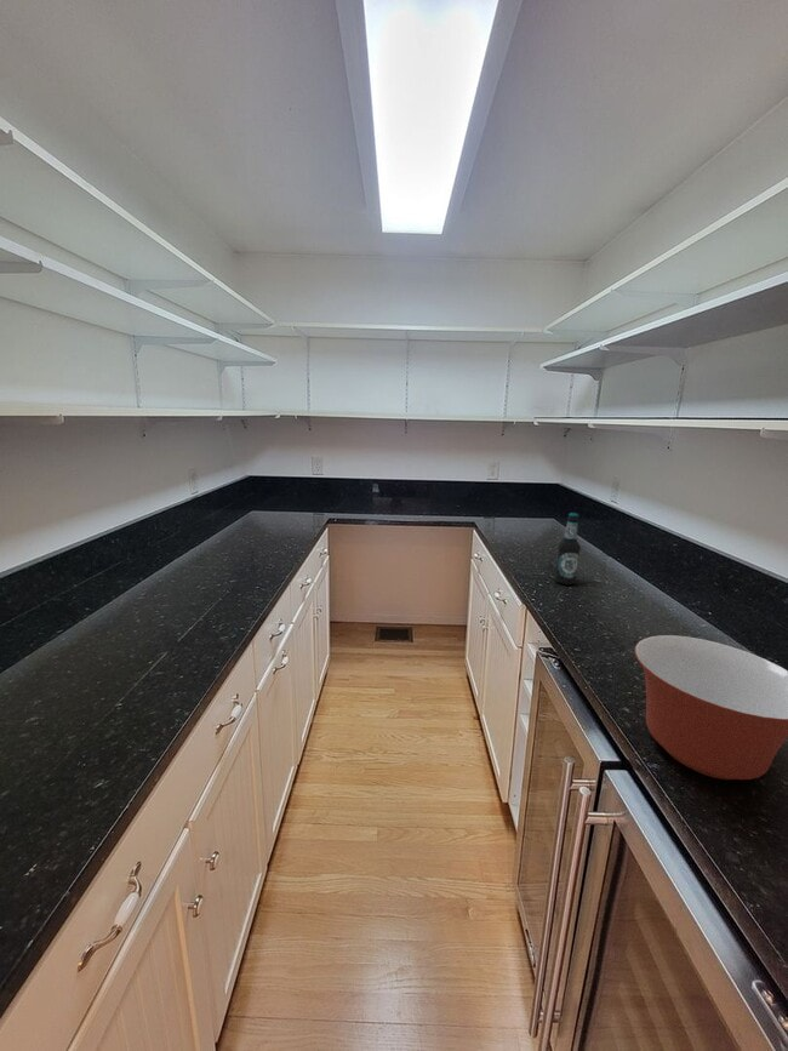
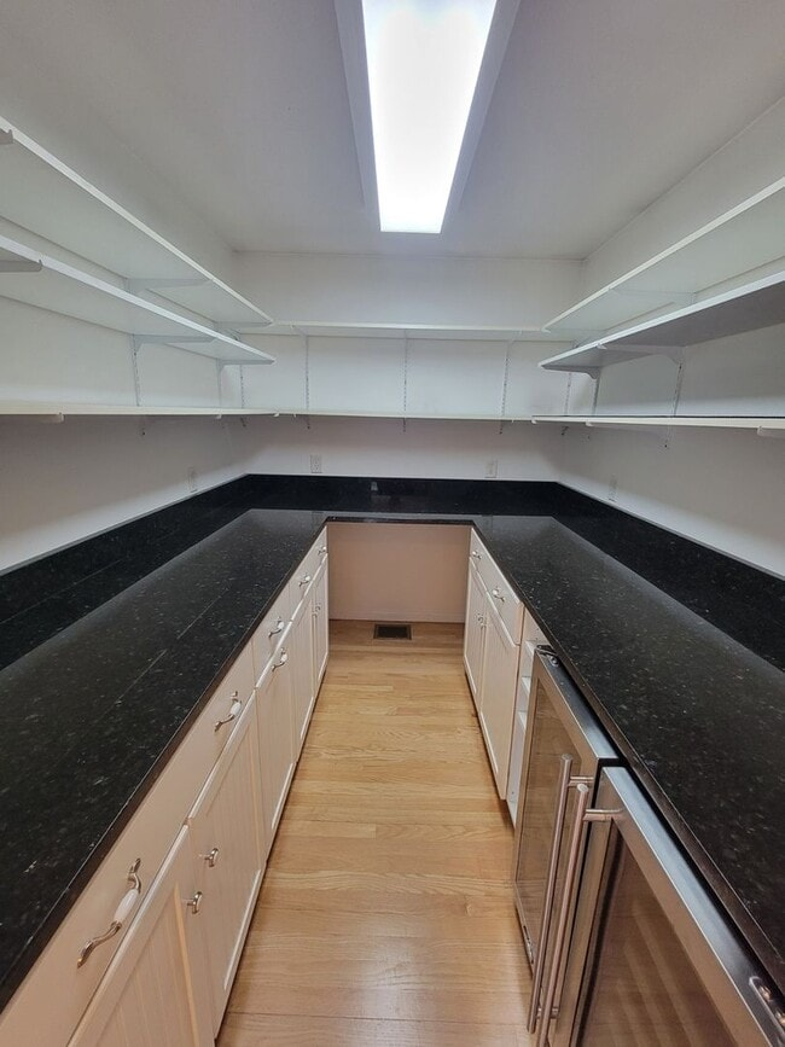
- mixing bowl [633,634,788,781]
- bottle [553,512,582,586]
